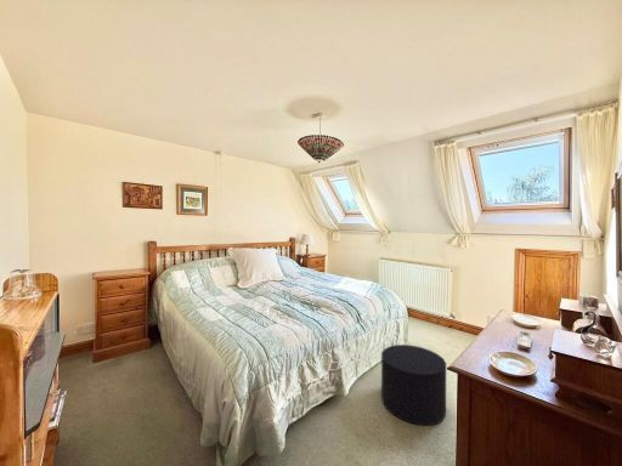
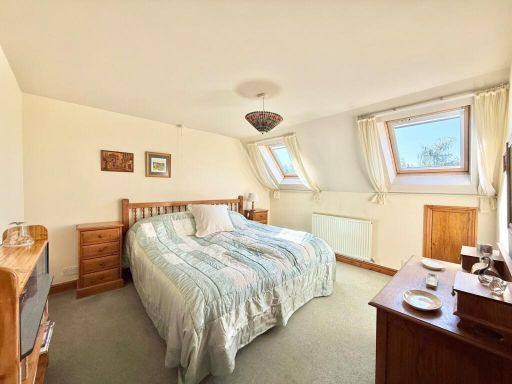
- stool [380,343,447,426]
